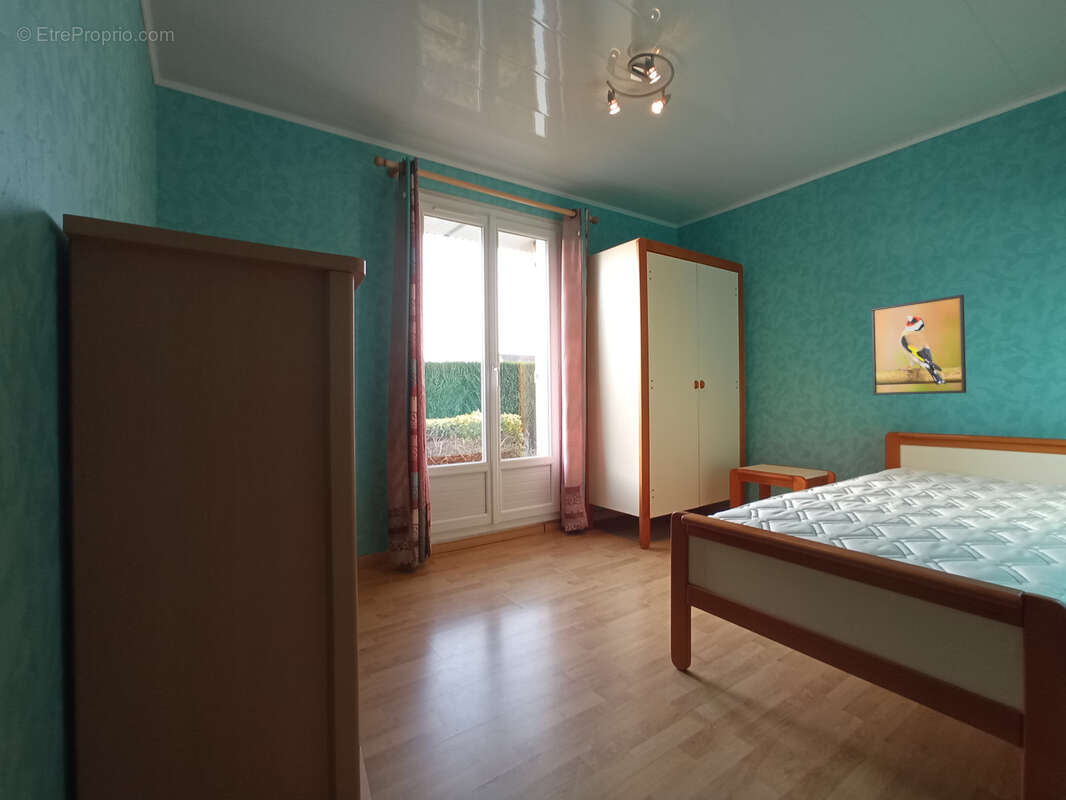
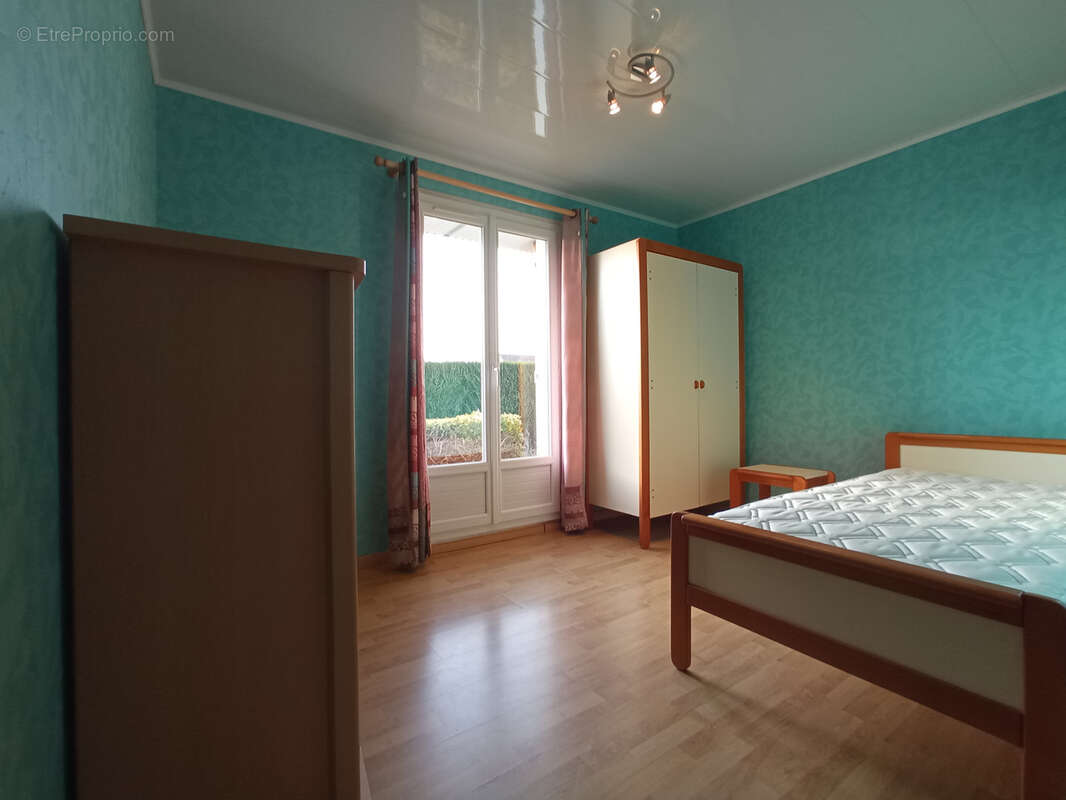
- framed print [870,294,967,396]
